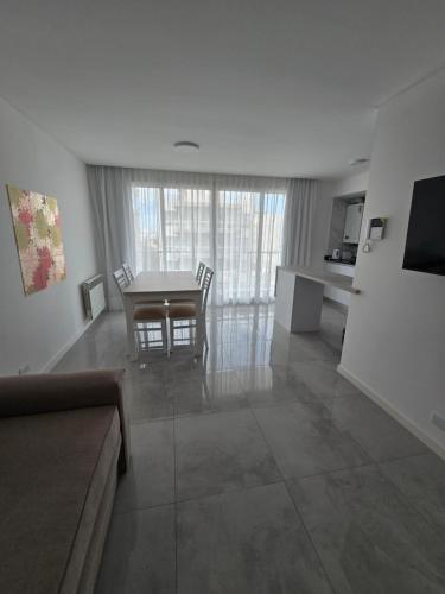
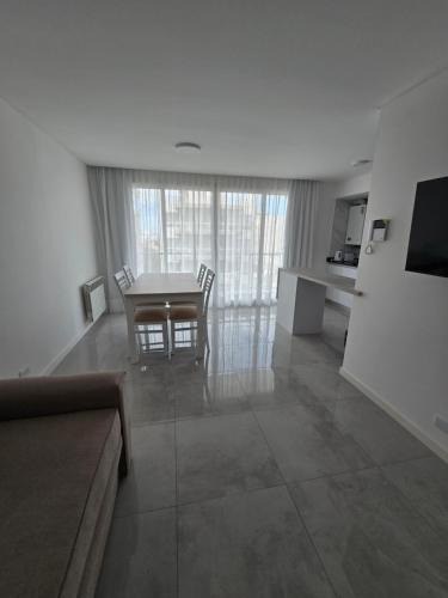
- wall art [5,183,68,298]
